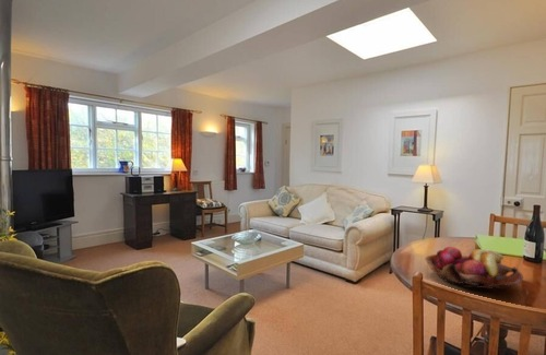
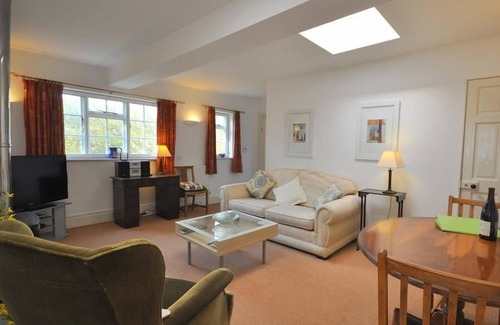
- fruit basket [424,246,524,292]
